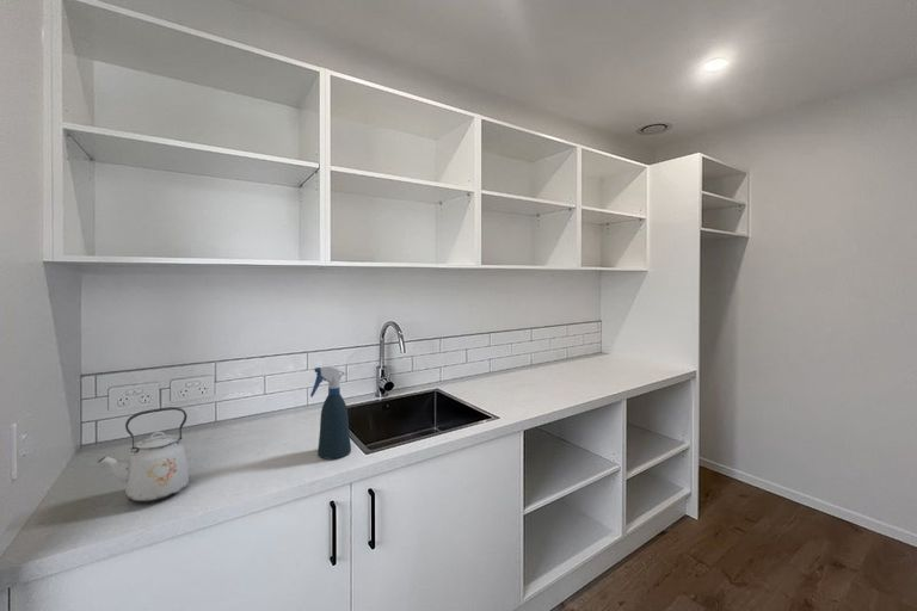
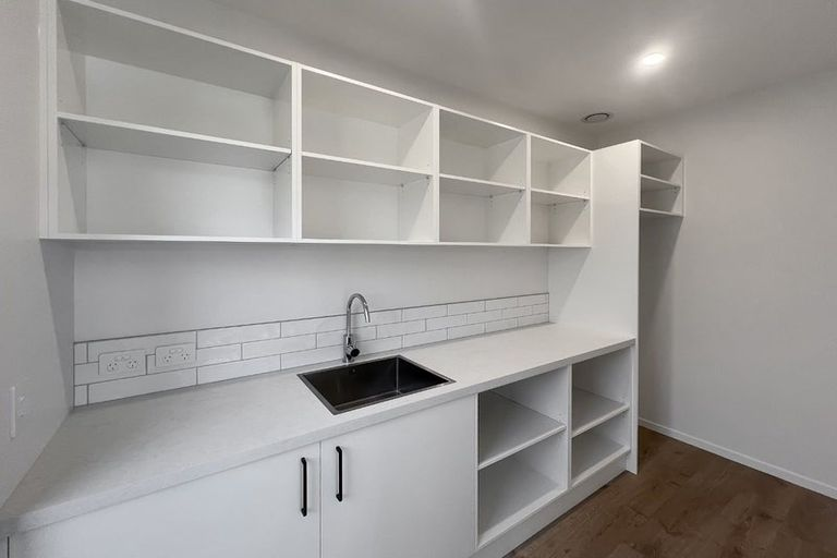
- spray bottle [309,365,352,461]
- kettle [97,406,190,504]
